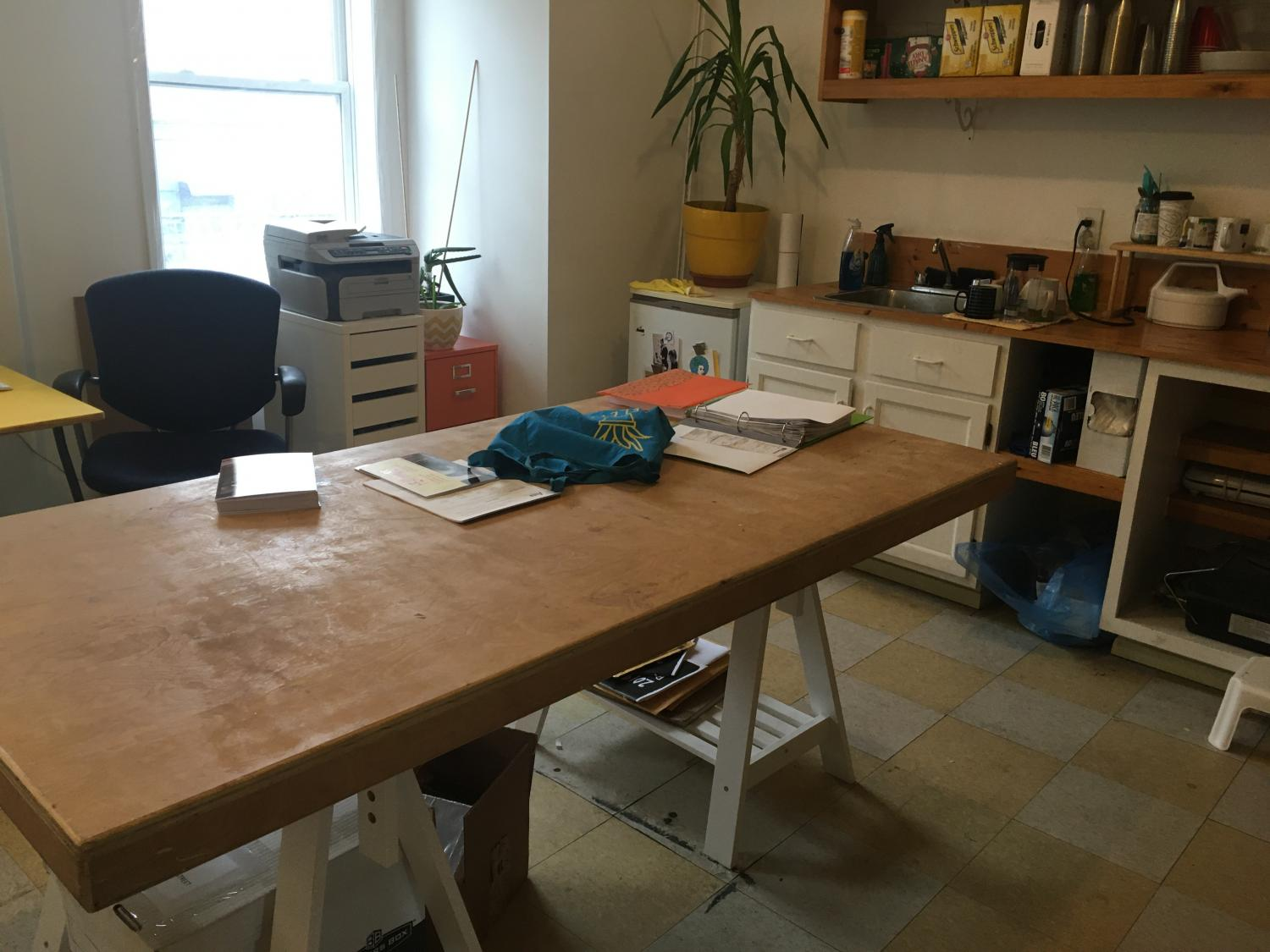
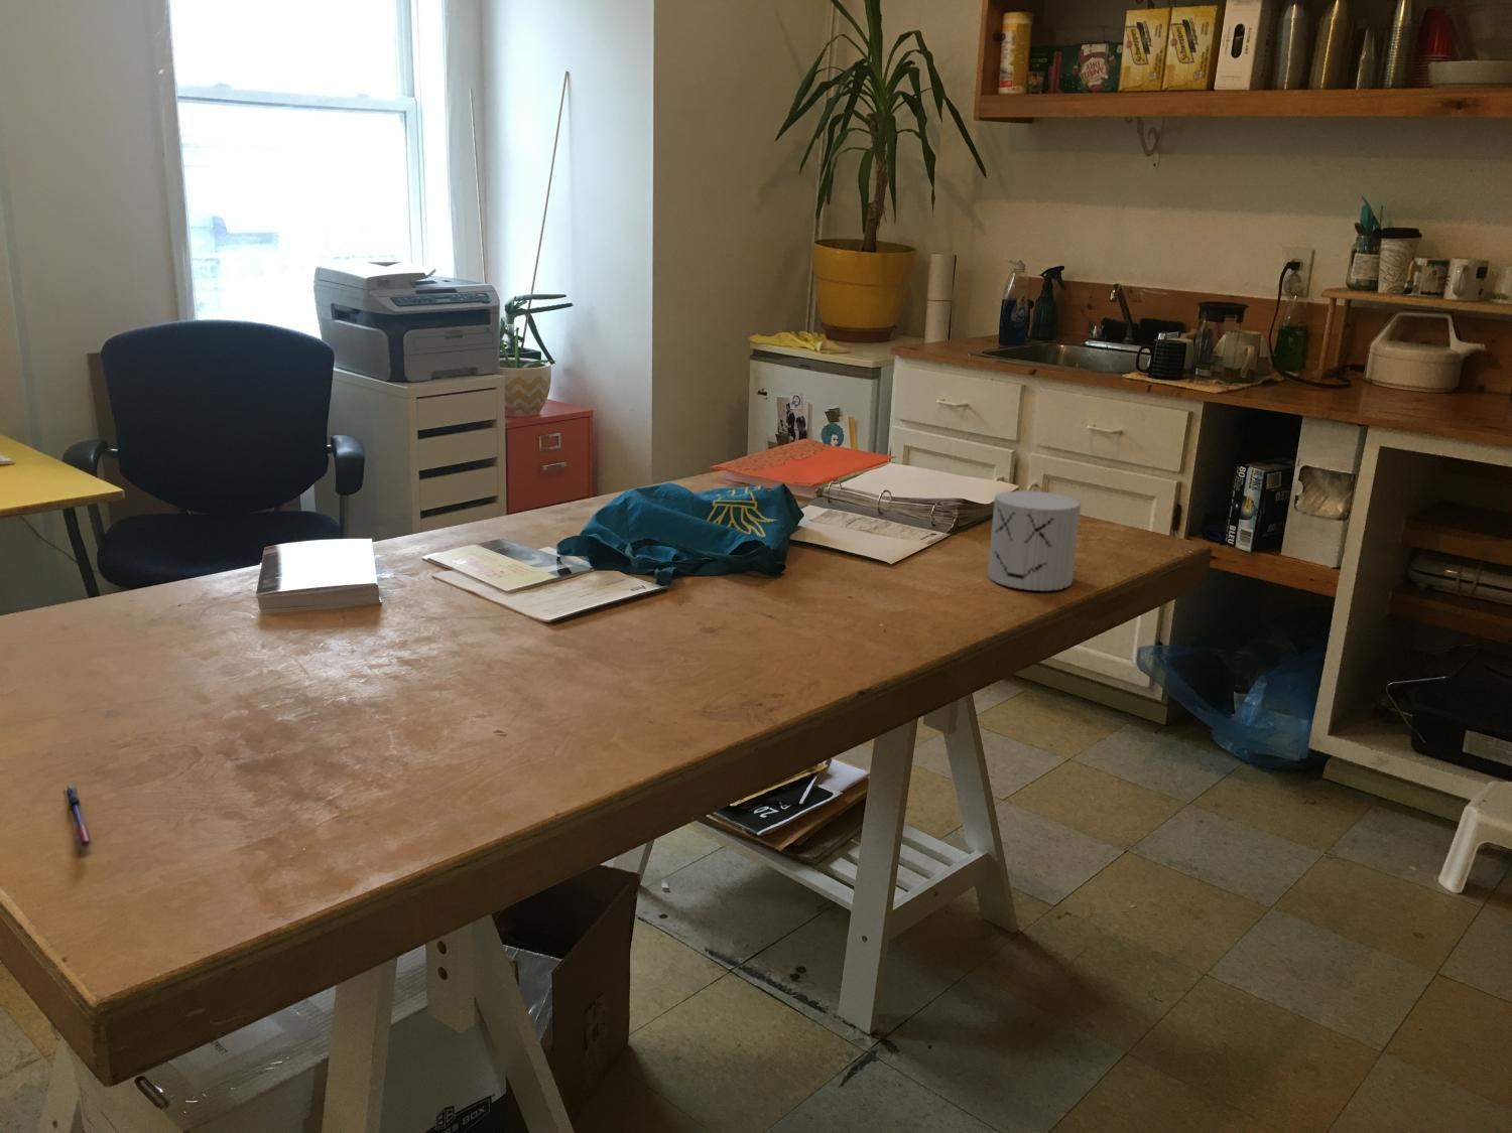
+ mug [987,489,1081,593]
+ pen [63,784,93,849]
